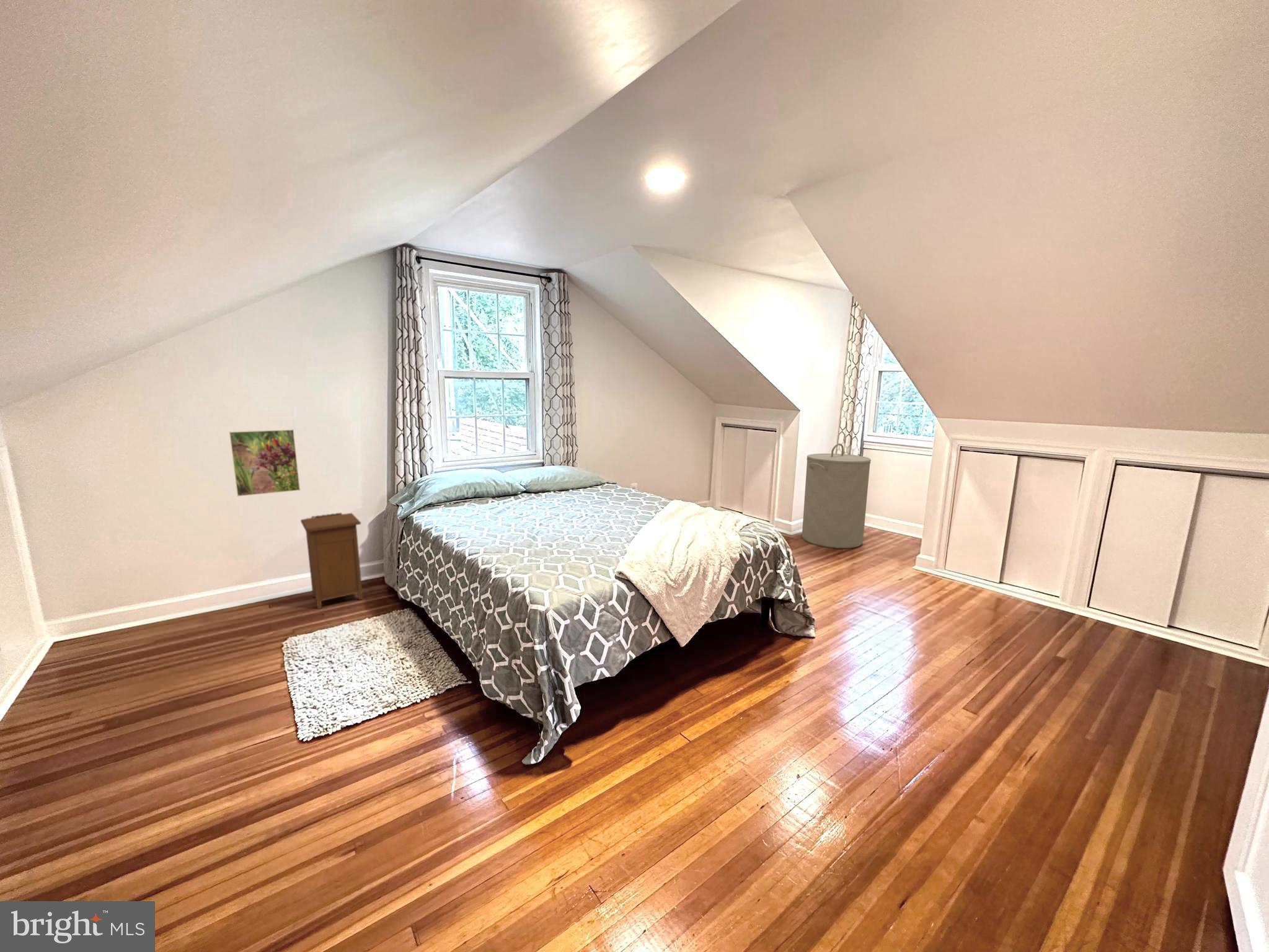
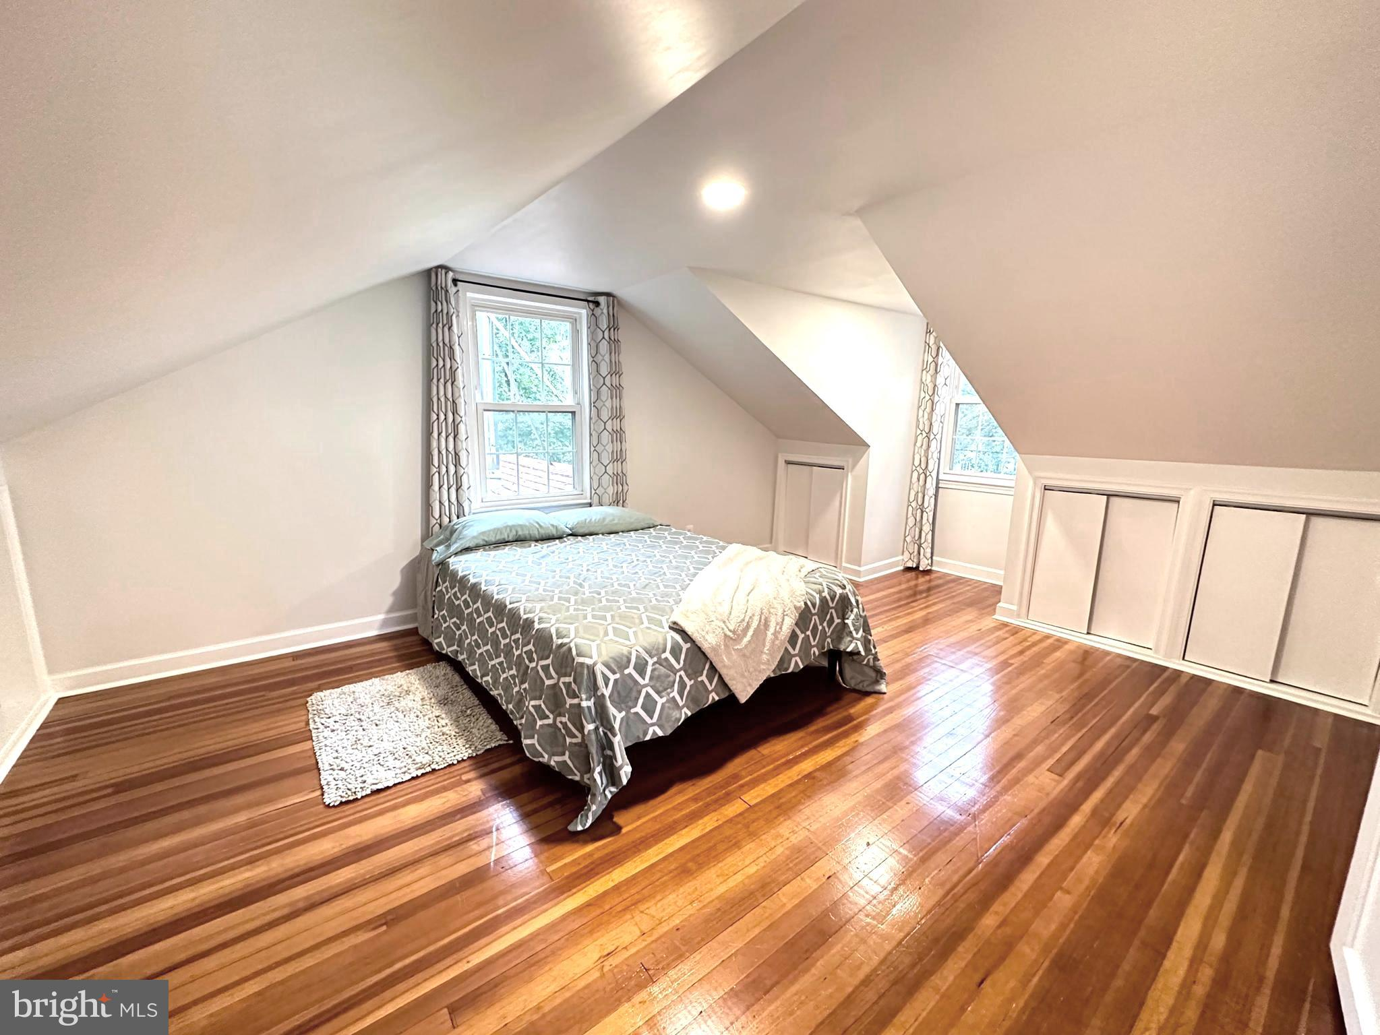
- nightstand [300,512,363,610]
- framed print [228,428,301,497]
- laundry hamper [802,443,872,549]
